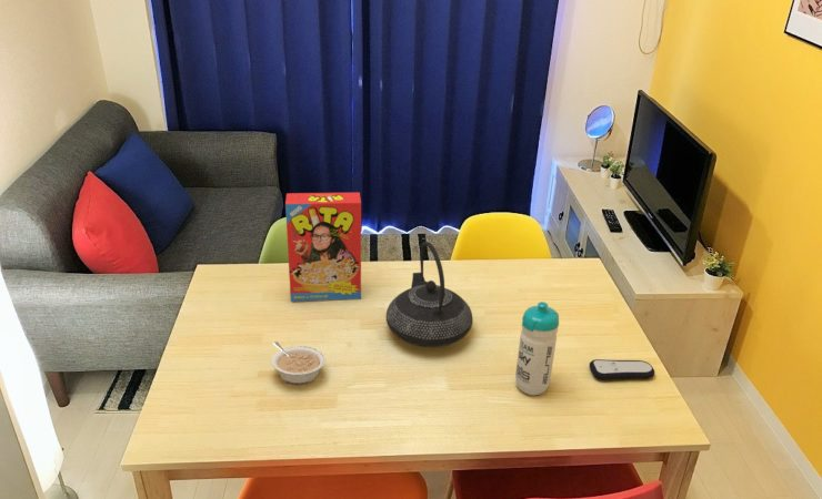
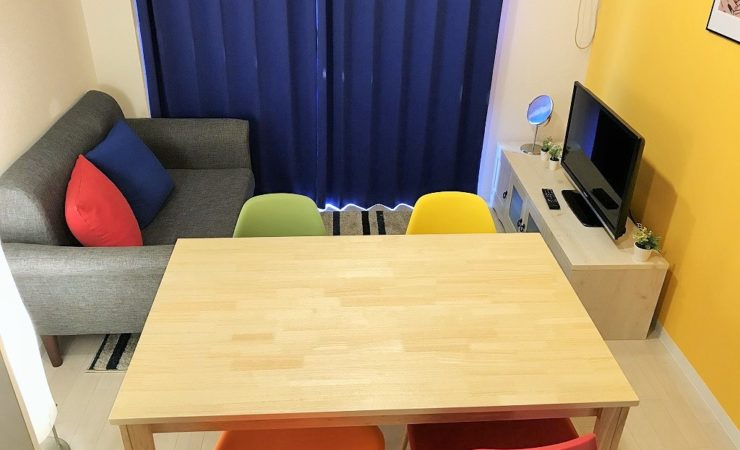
- cereal box [284,192,362,302]
- teapot [385,241,474,348]
- water bottle [514,301,560,396]
- remote control [589,358,655,381]
- legume [270,340,327,386]
